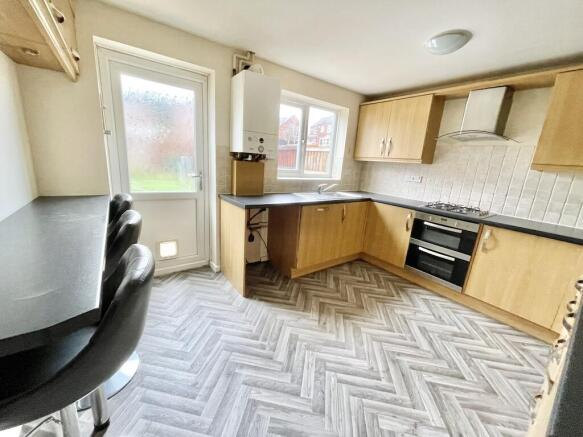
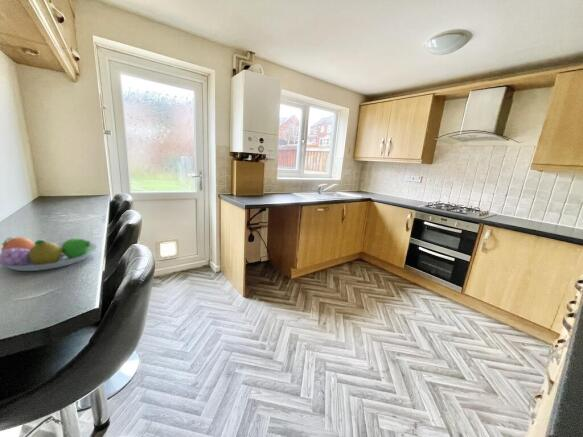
+ fruit bowl [0,236,98,272]
